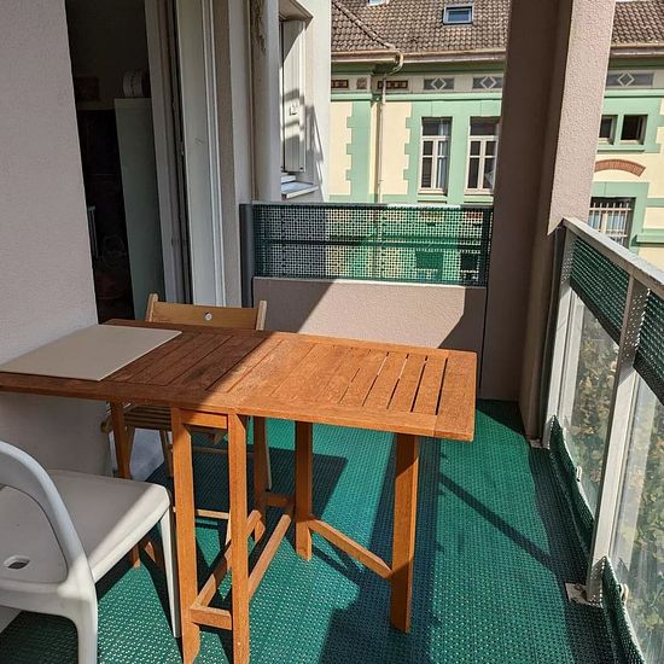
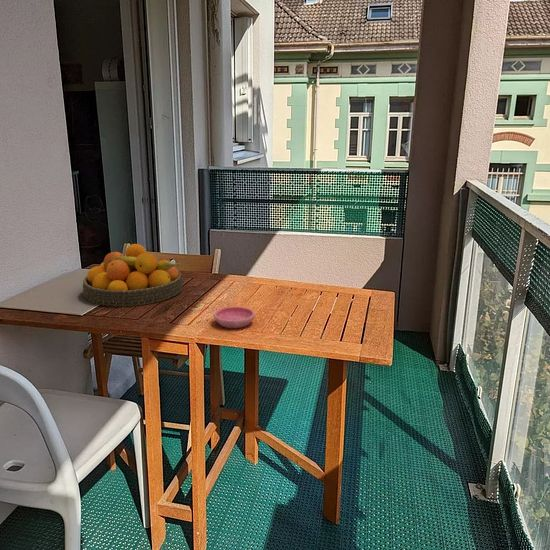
+ fruit bowl [82,243,183,307]
+ saucer [213,306,256,329]
